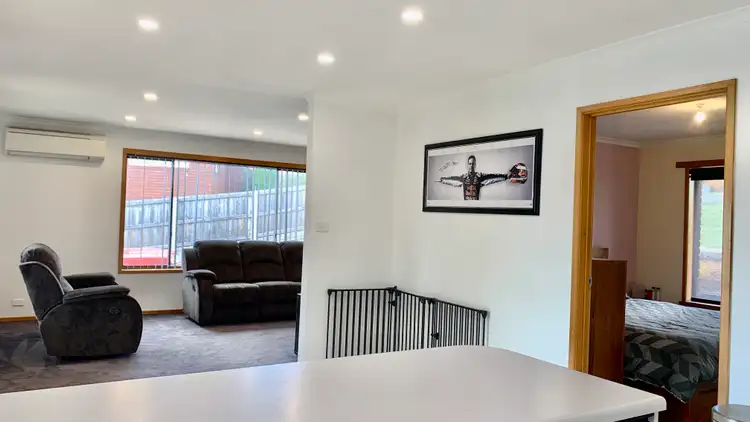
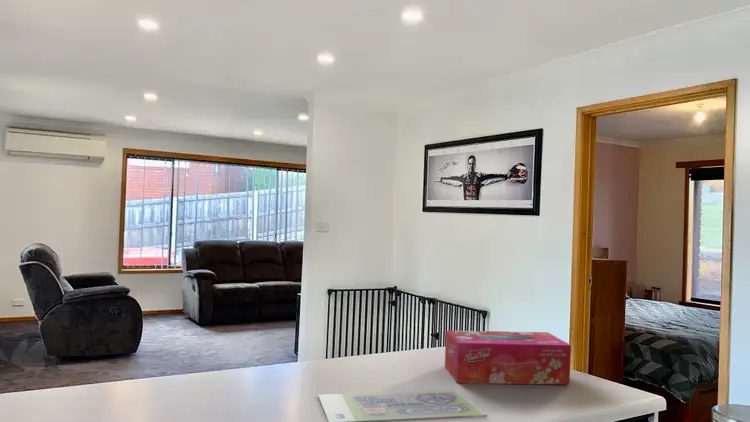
+ tissue box [444,329,572,385]
+ cash [317,389,488,422]
